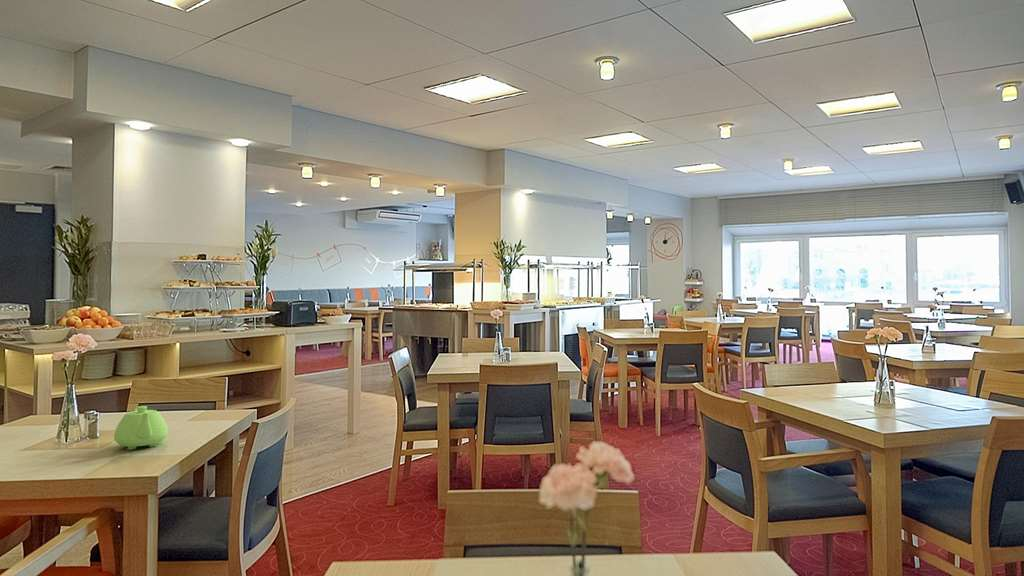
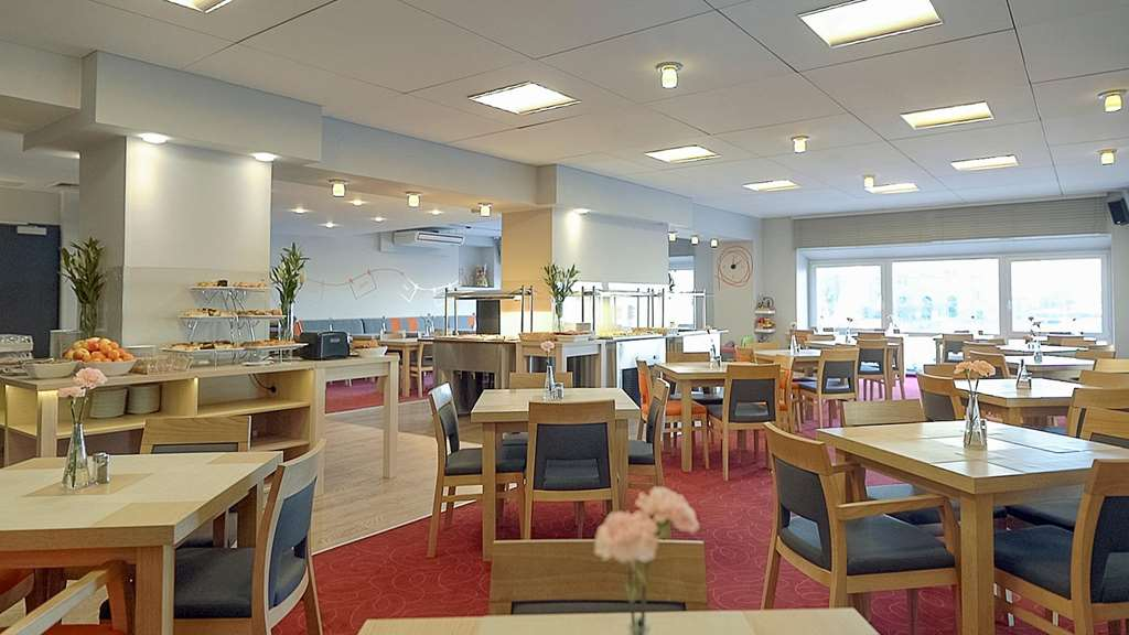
- teapot [113,405,169,451]
